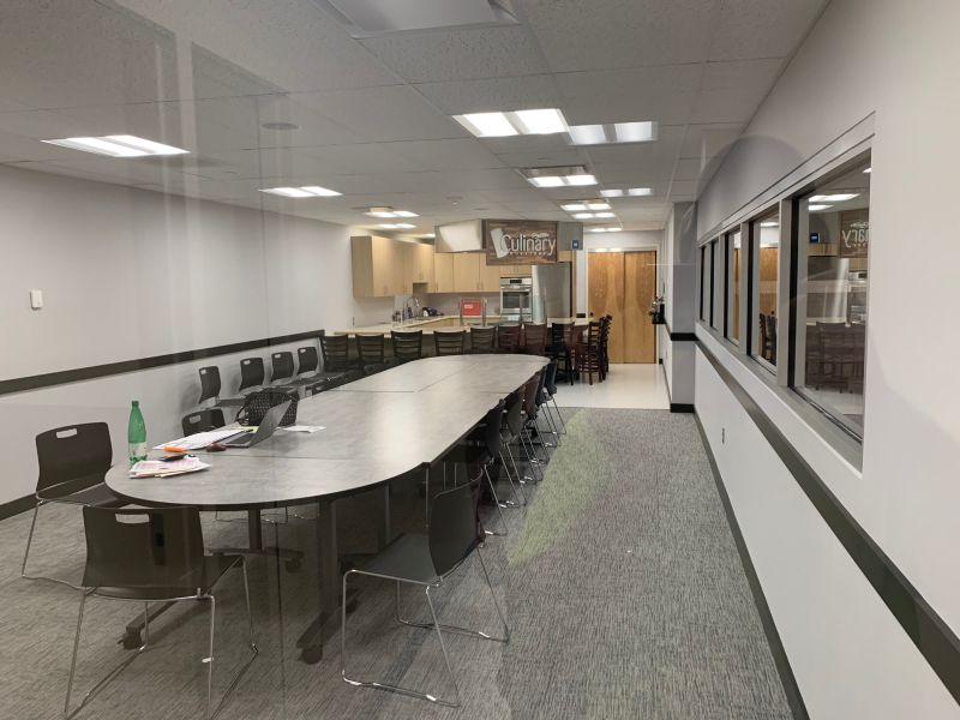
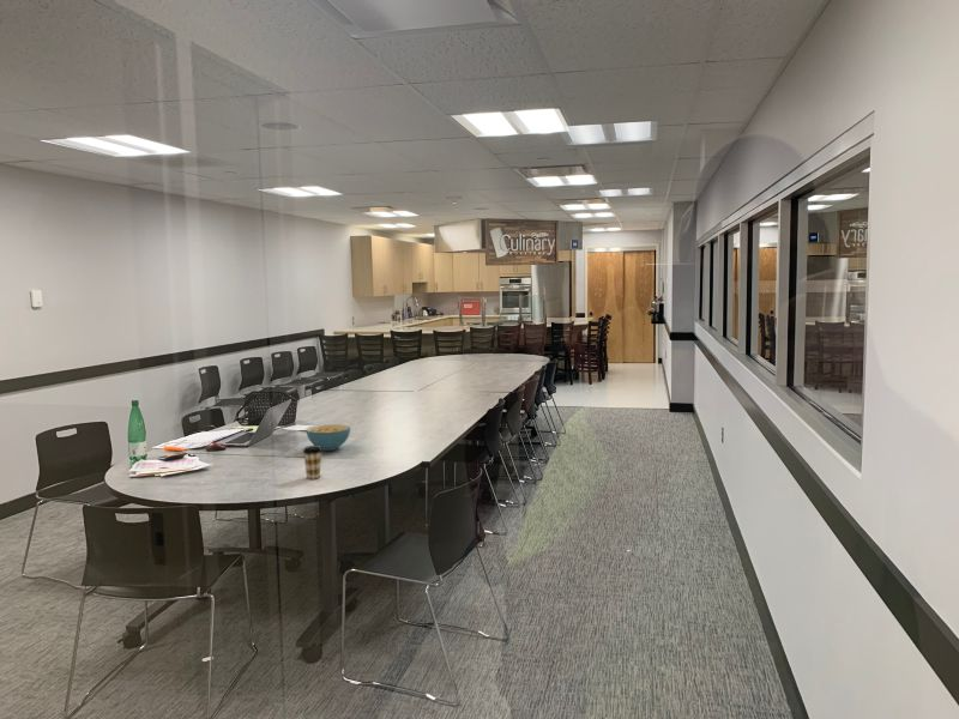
+ coffee cup [301,445,324,481]
+ cereal bowl [304,423,351,452]
